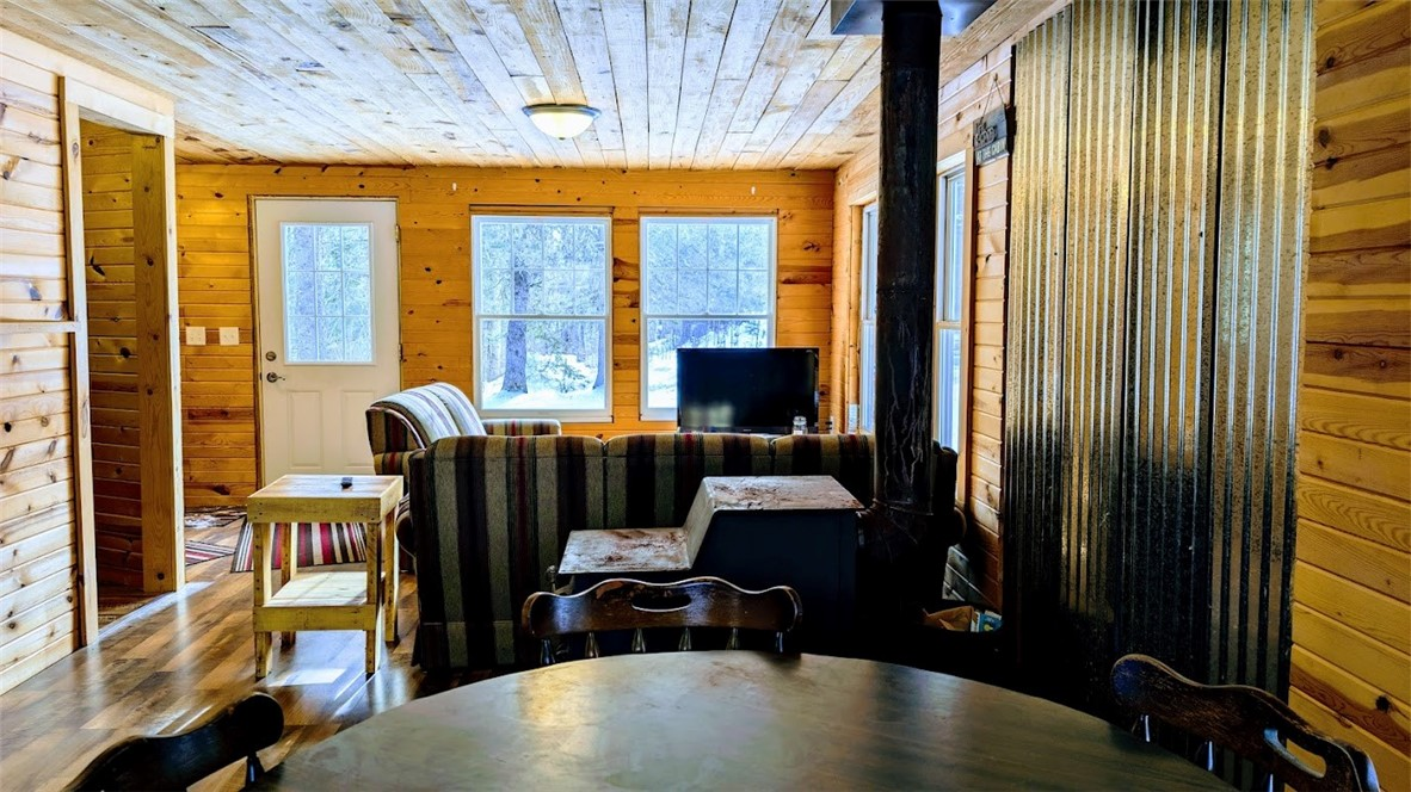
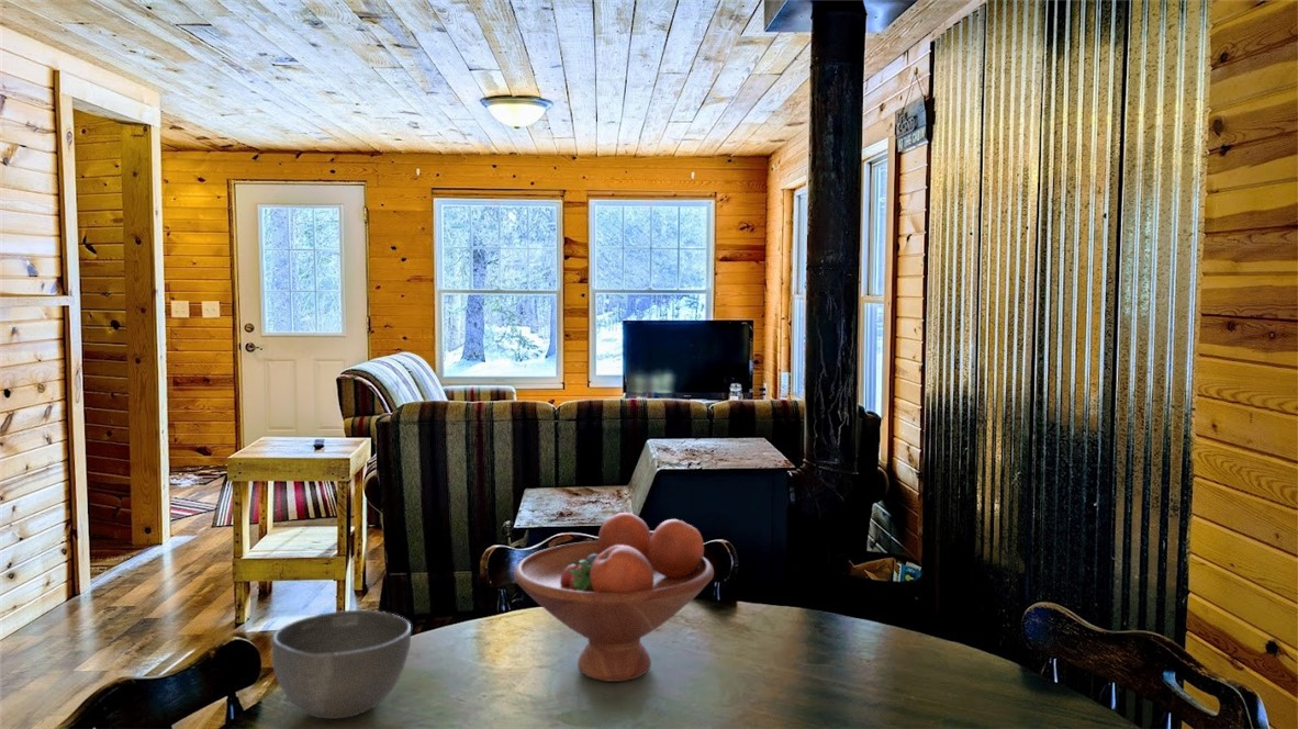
+ fruit bowl [513,512,715,683]
+ bowl [271,609,412,720]
